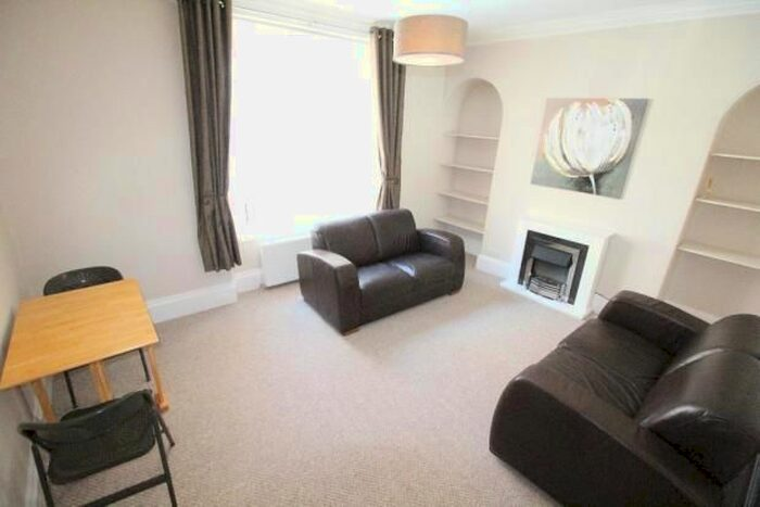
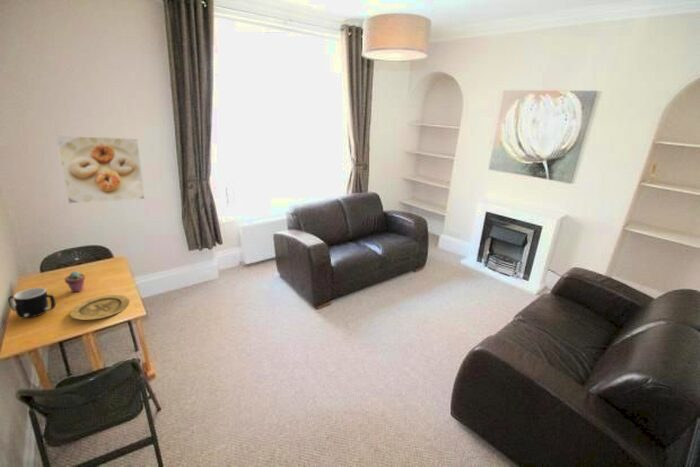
+ mug [7,287,56,319]
+ plate [69,294,130,321]
+ potted succulent [64,270,86,293]
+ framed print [54,134,146,205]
